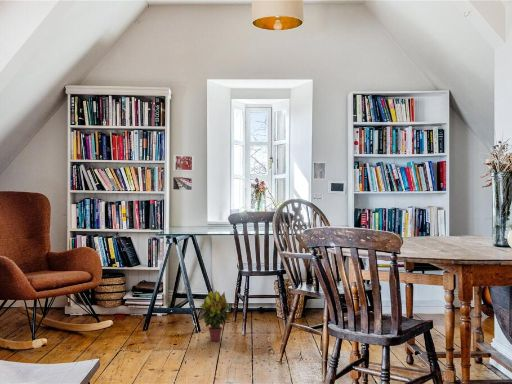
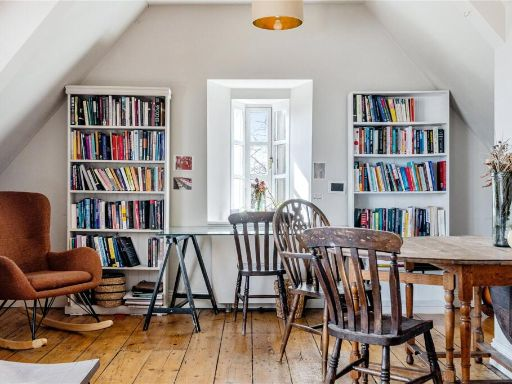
- potted plant [198,290,230,342]
